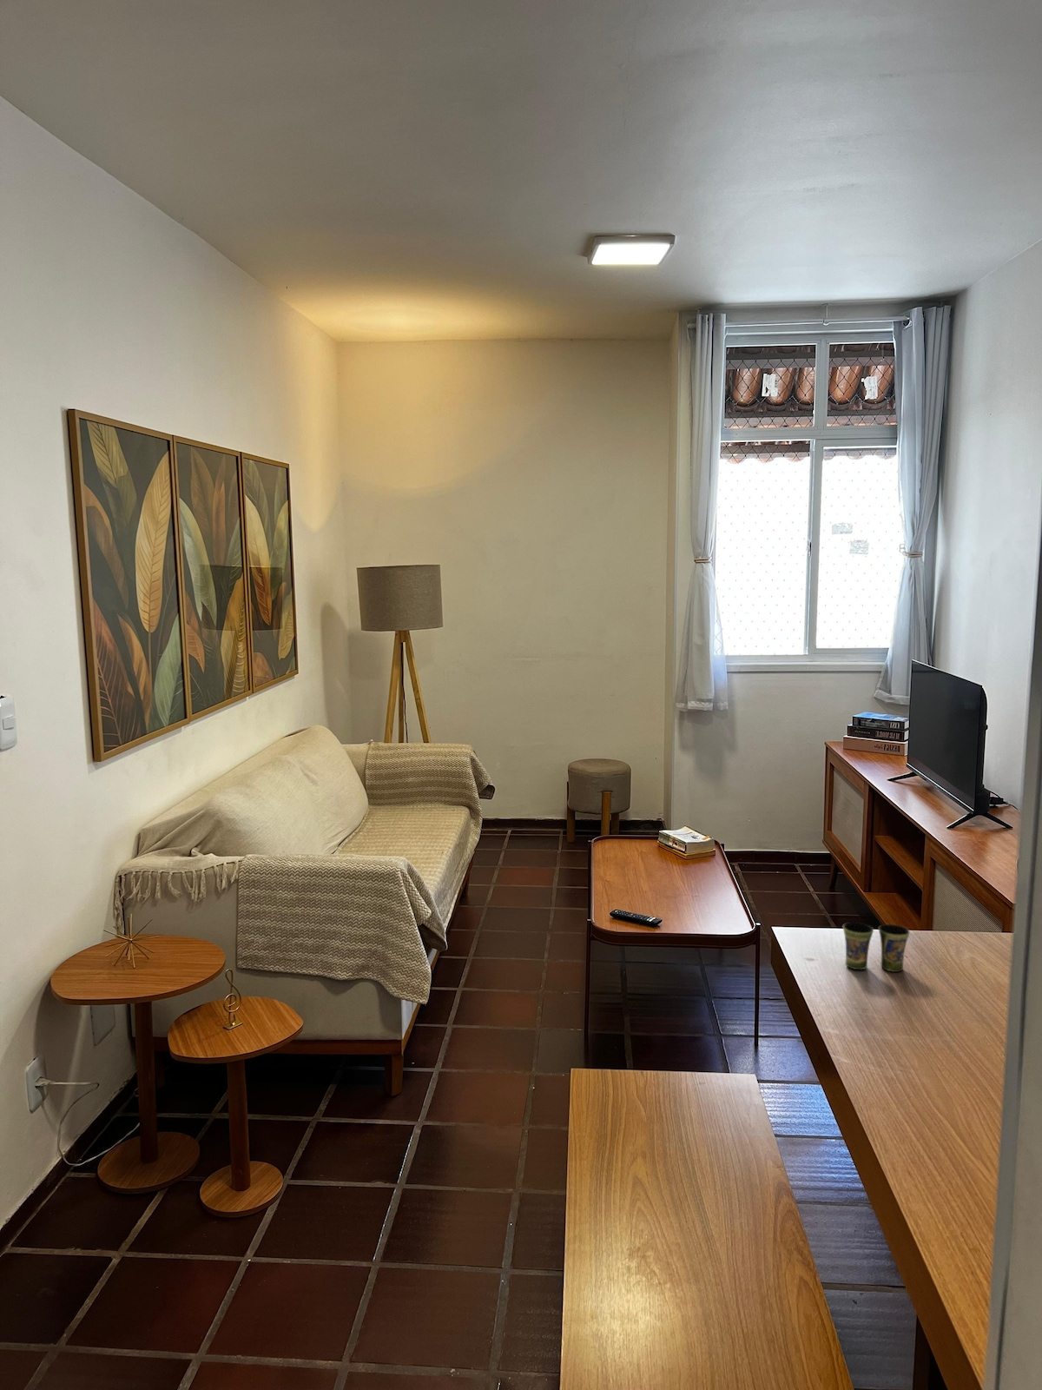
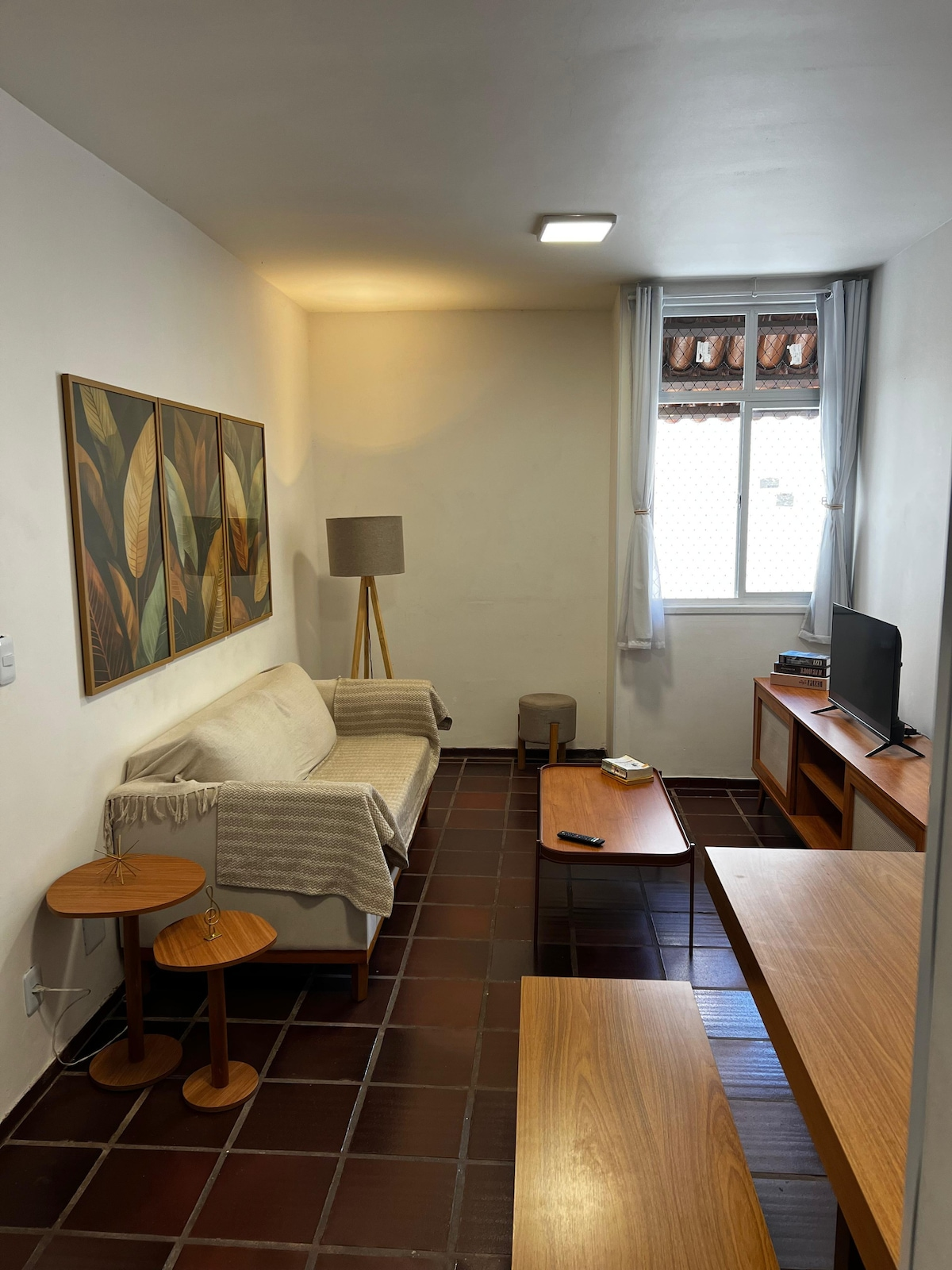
- cup [843,922,911,973]
